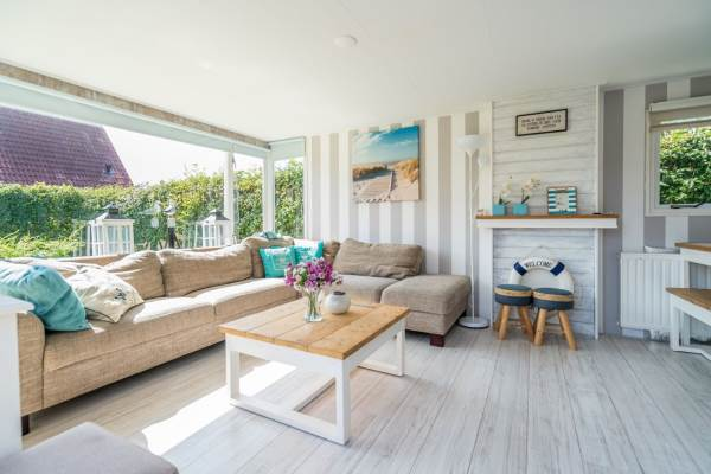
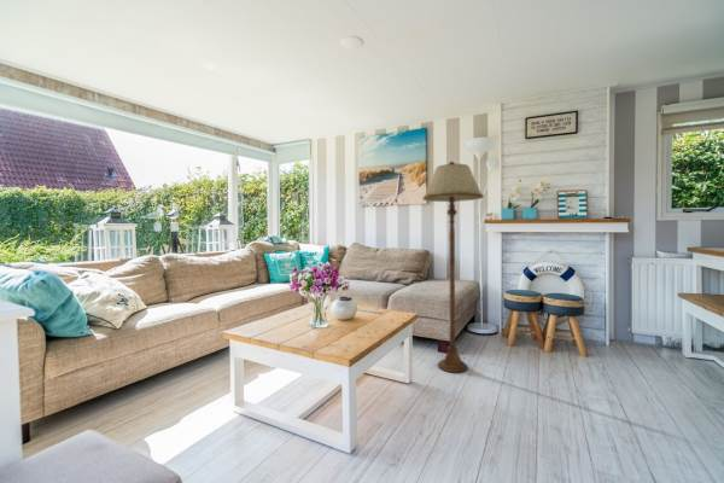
+ floor lamp [422,161,485,373]
